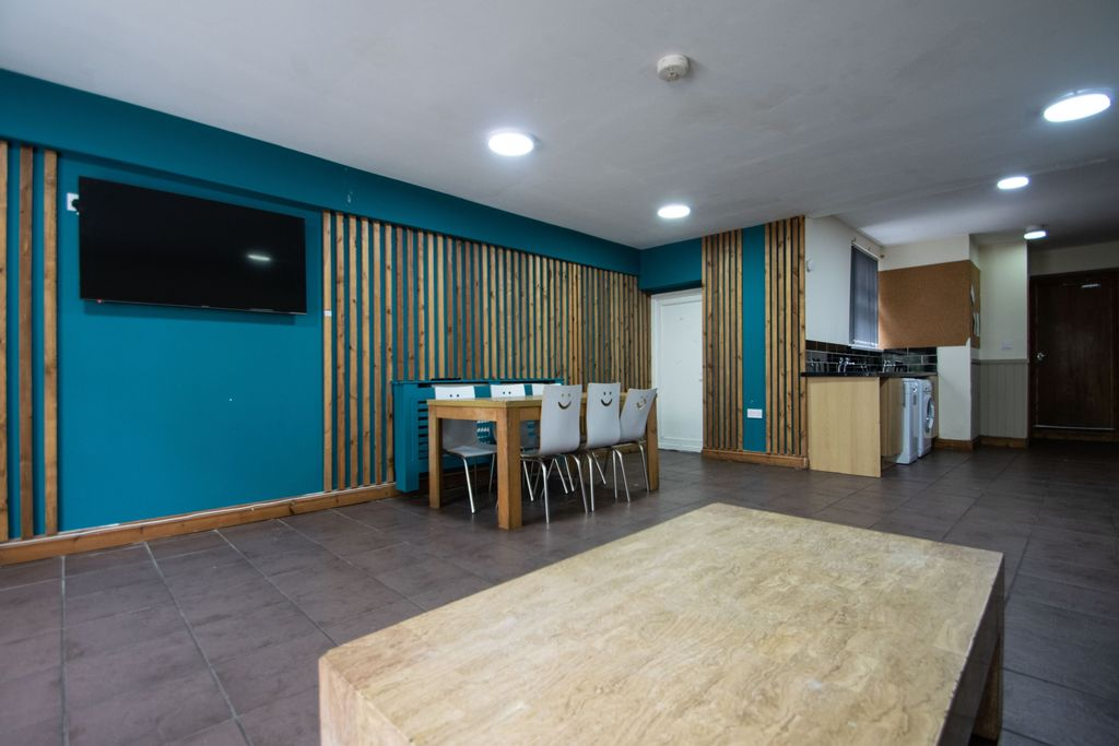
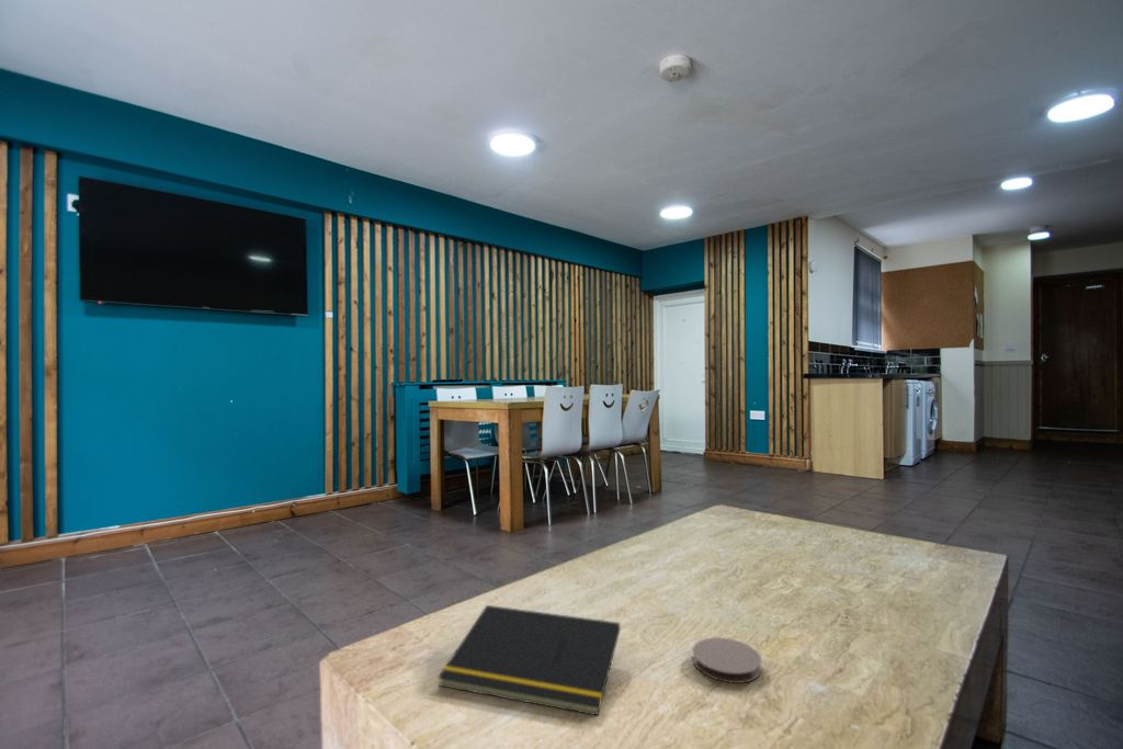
+ coaster [692,636,763,684]
+ notepad [436,604,622,716]
